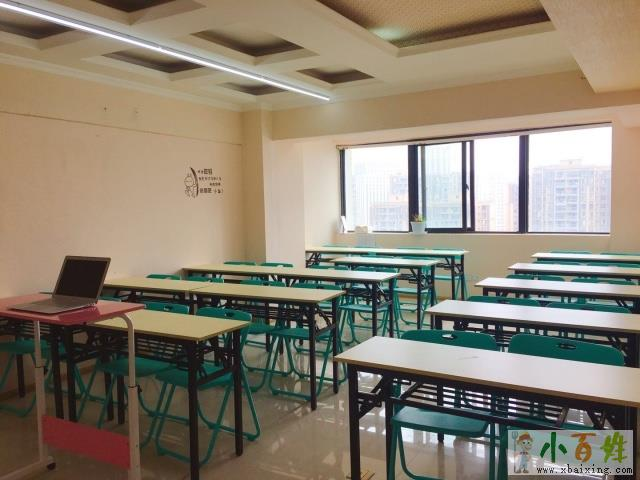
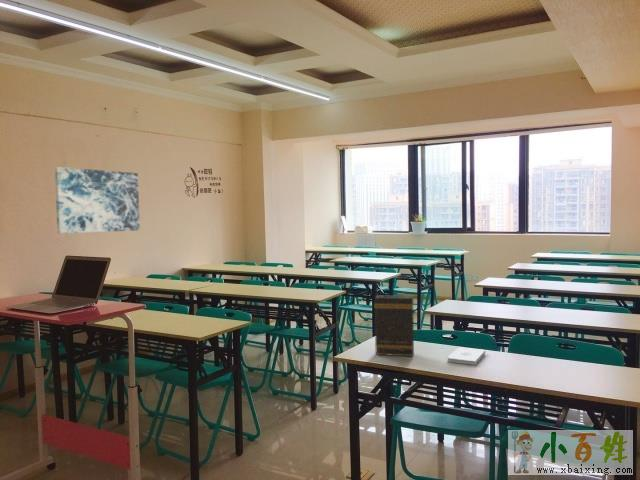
+ notepad [447,347,486,366]
+ wall art [54,166,141,234]
+ book [373,295,415,357]
